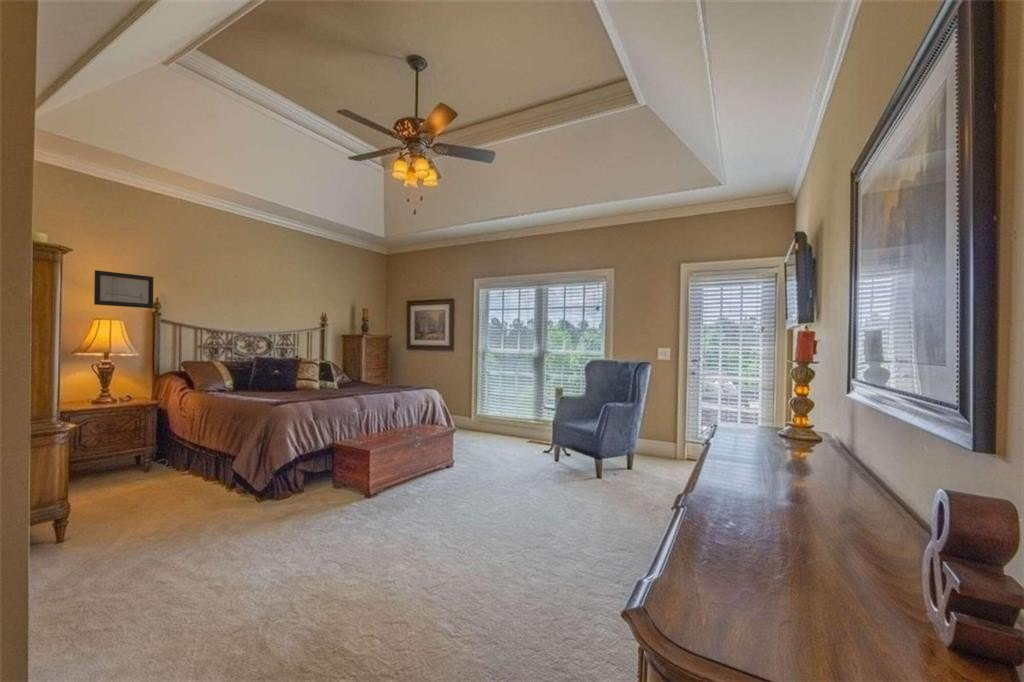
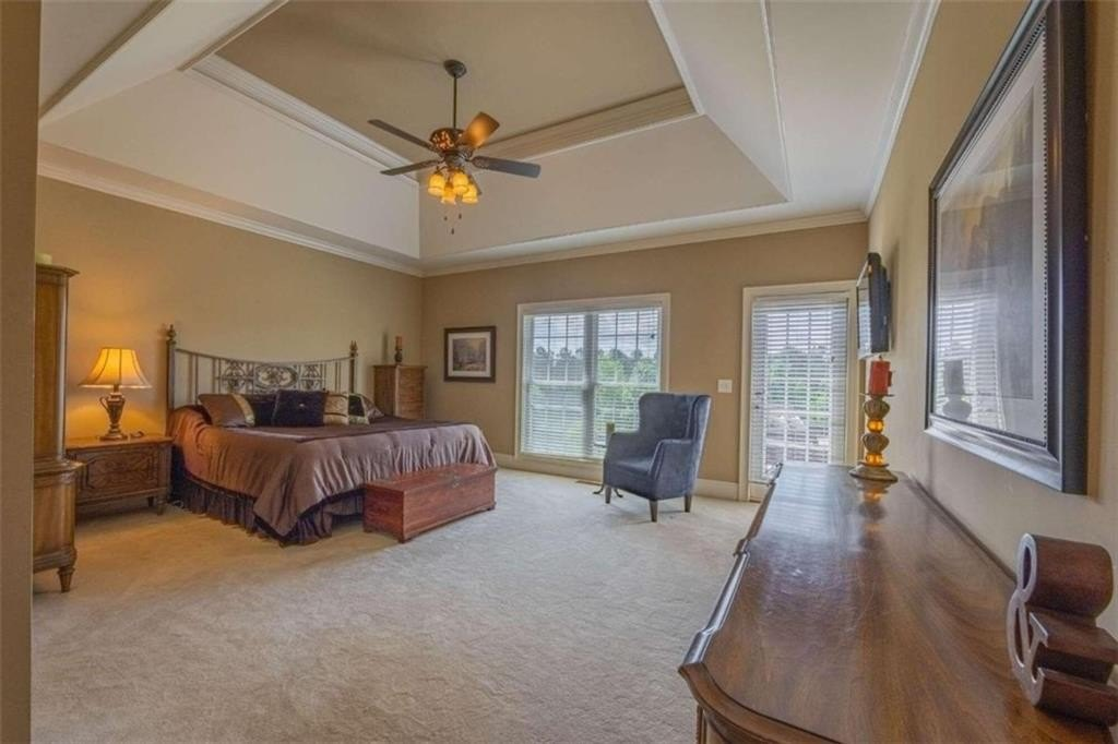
- wall art [93,269,154,309]
